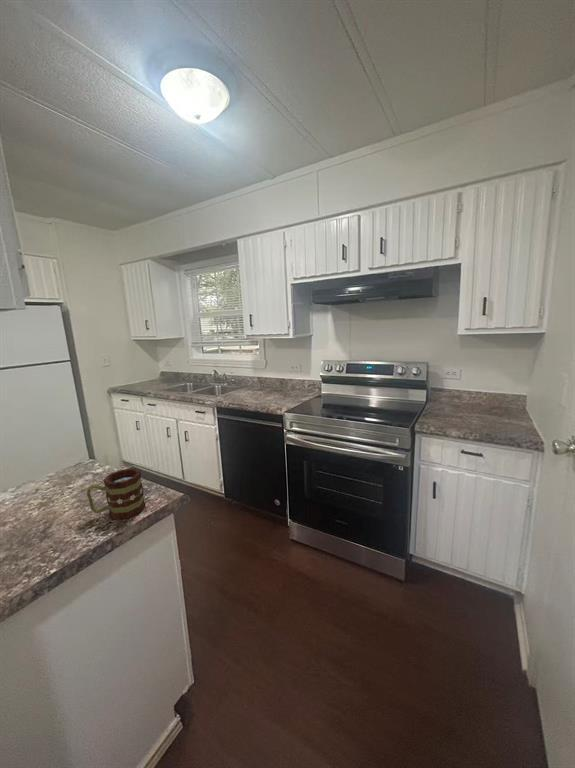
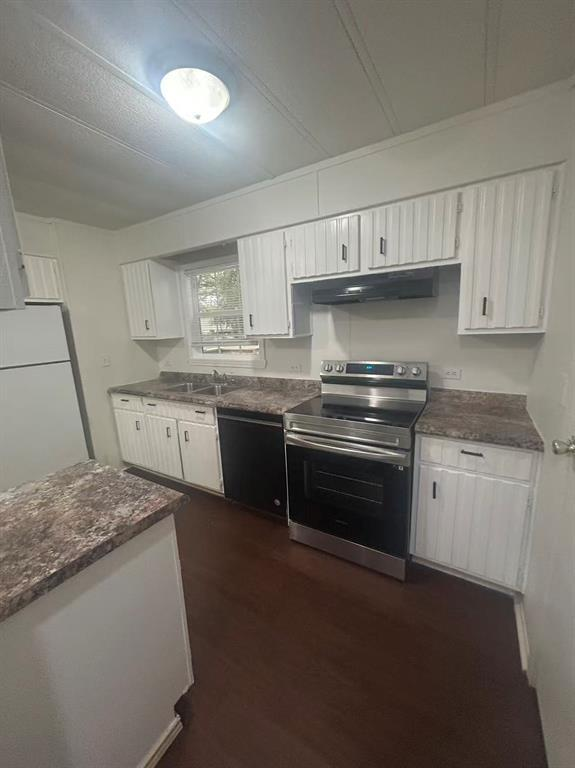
- mug [86,467,146,520]
